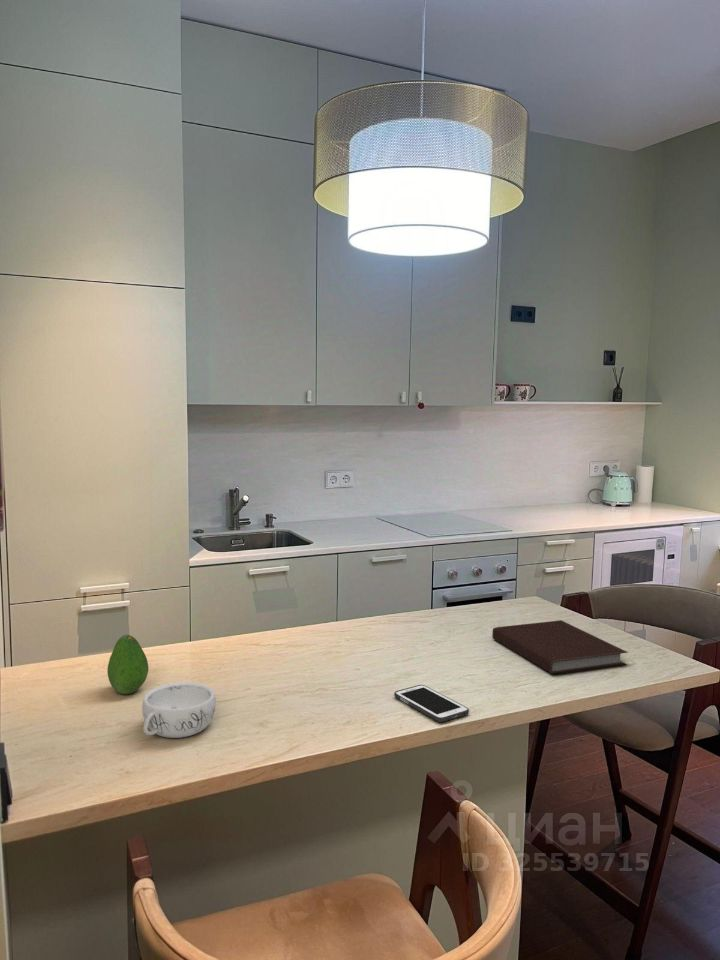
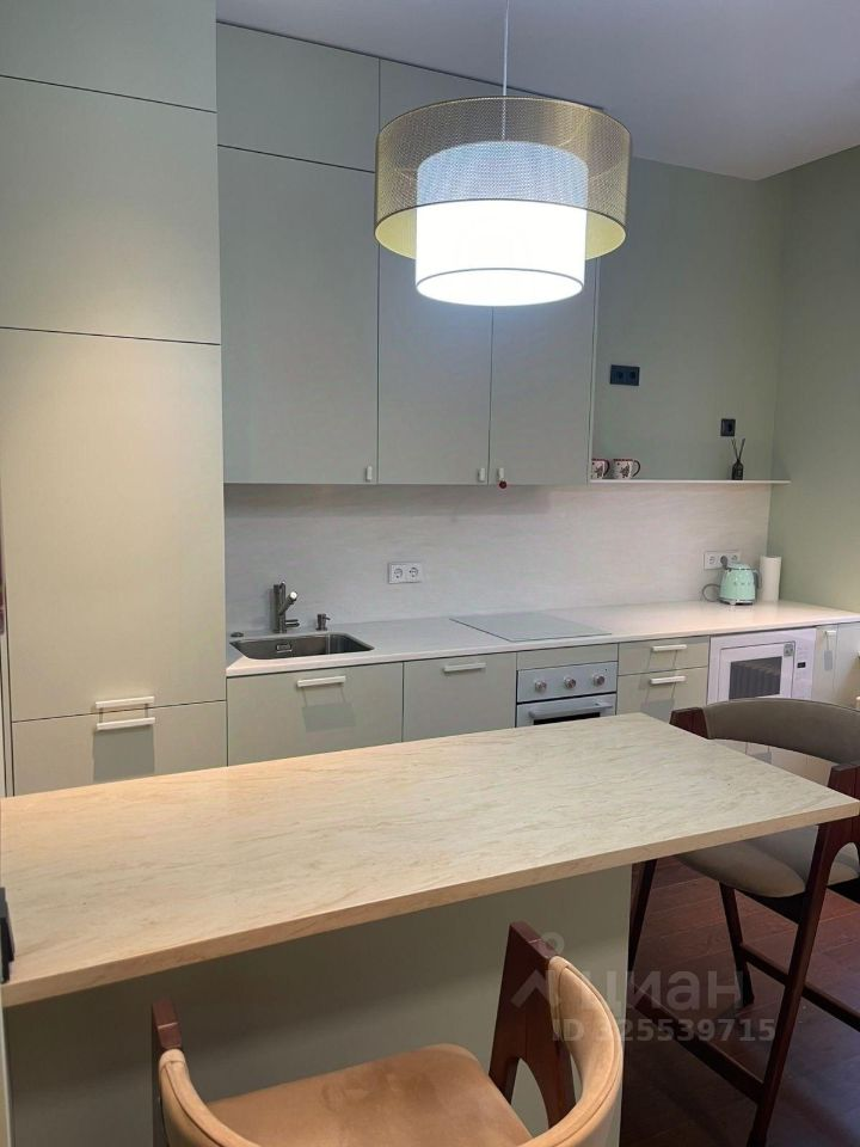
- decorative bowl [141,681,217,739]
- fruit [106,634,149,695]
- cell phone [393,684,470,723]
- notebook [491,619,629,675]
